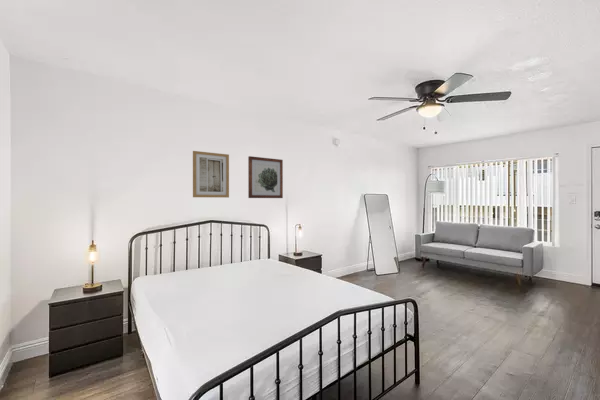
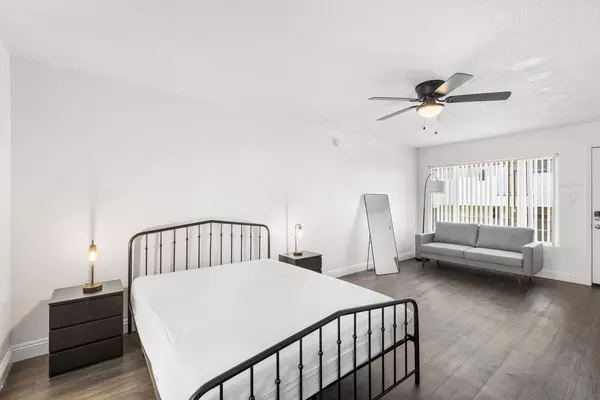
- wall art [247,155,284,199]
- wall art [192,150,230,198]
